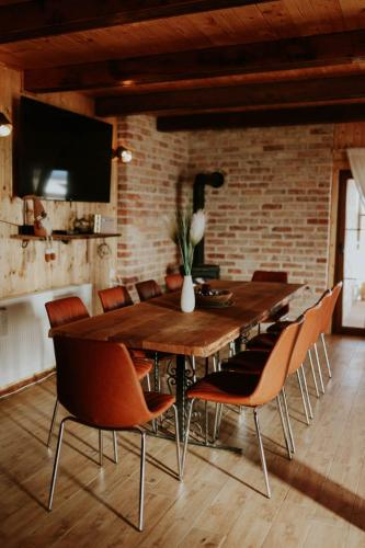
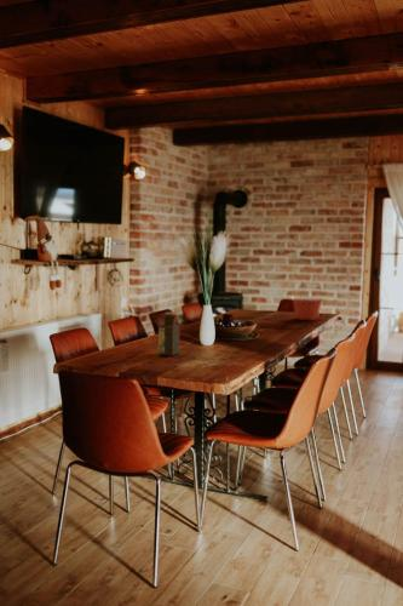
+ mixing bowl [290,296,326,321]
+ bottle [157,311,180,358]
